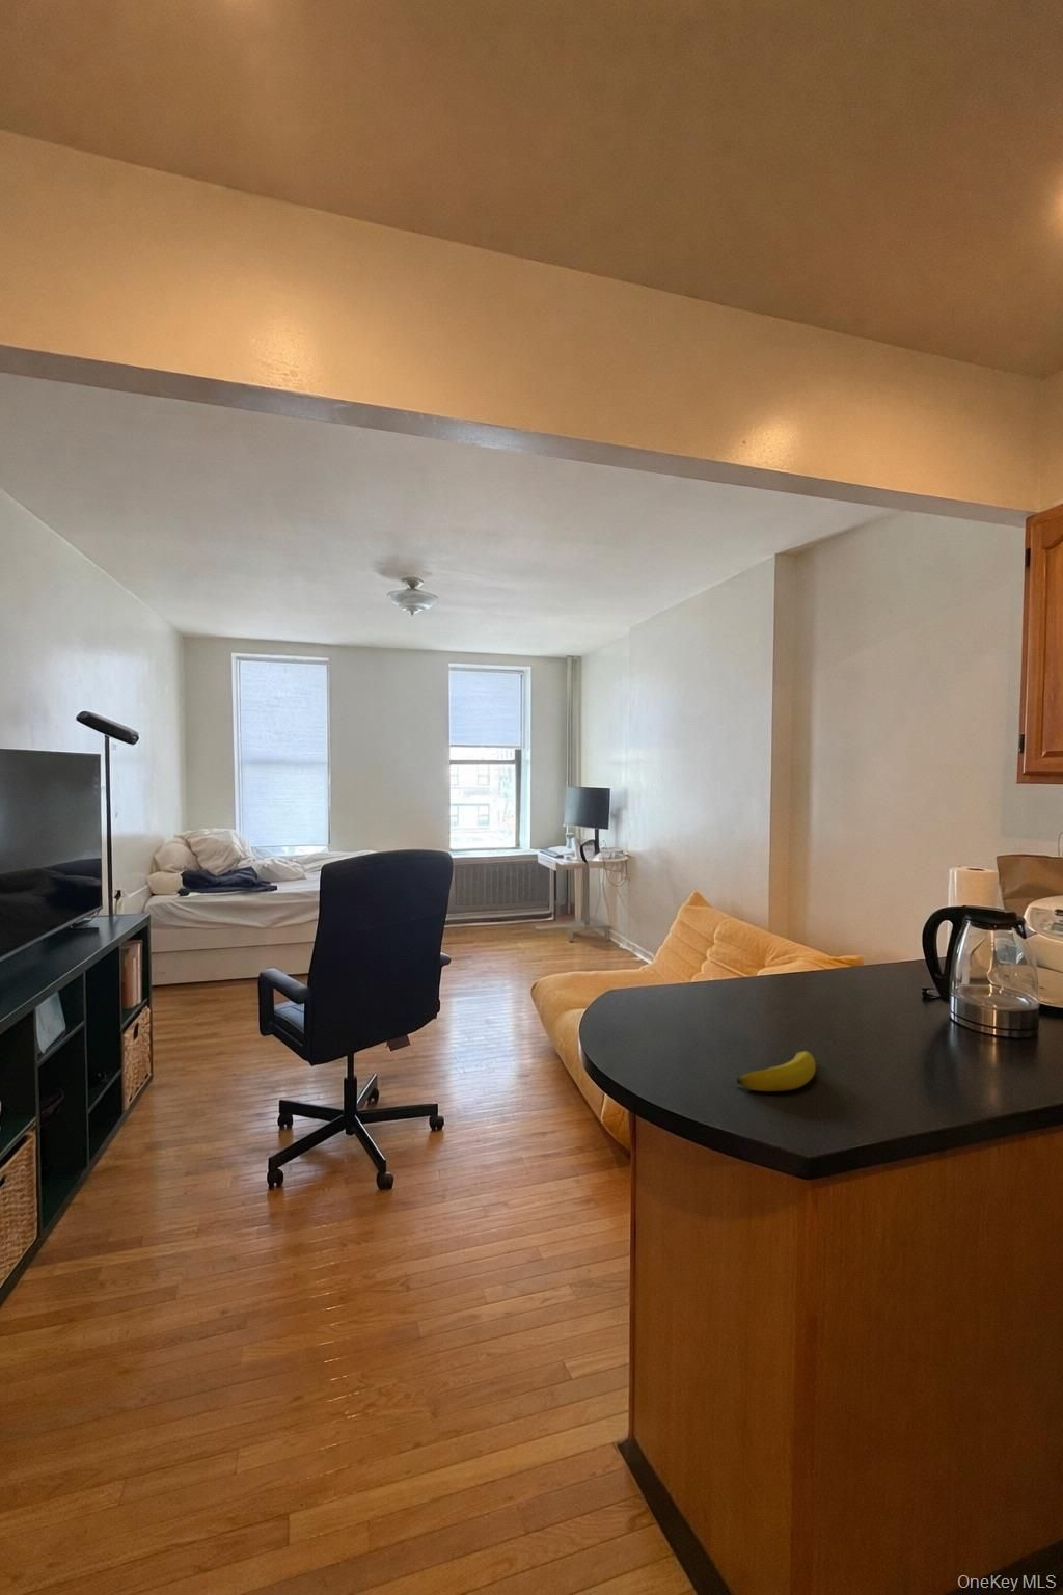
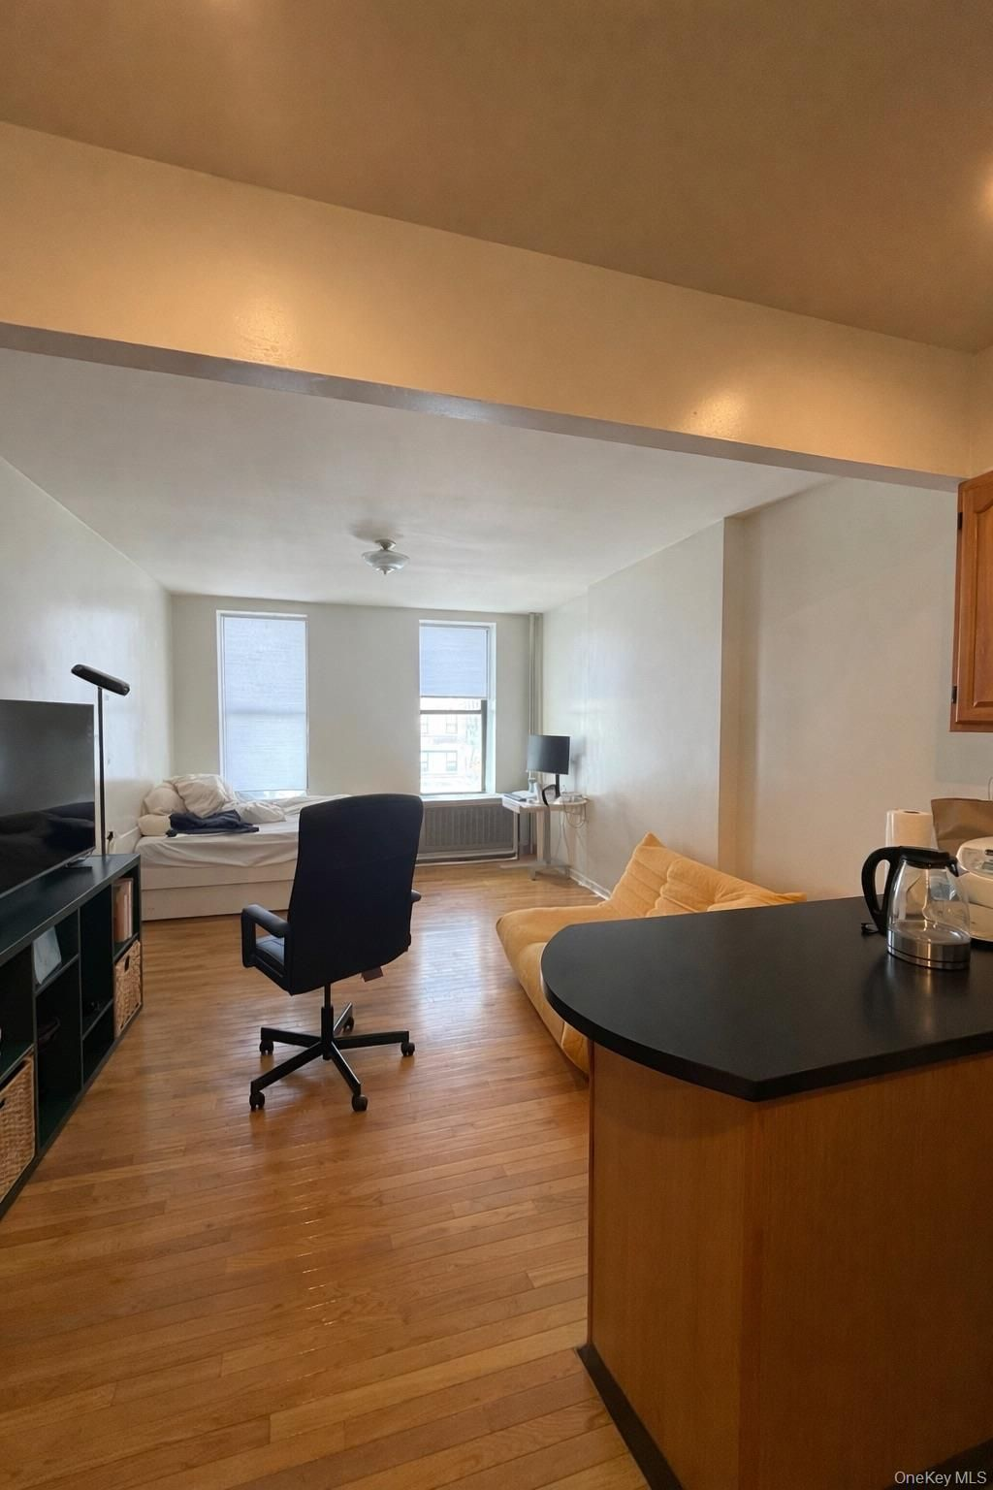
- banana [736,1050,817,1093]
